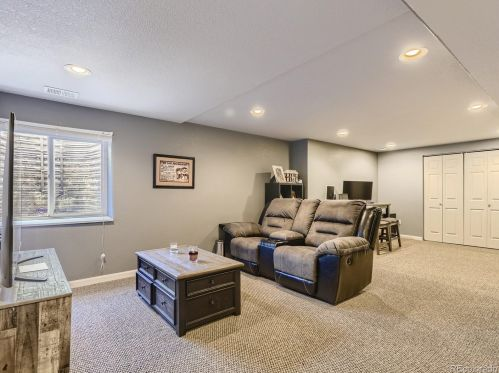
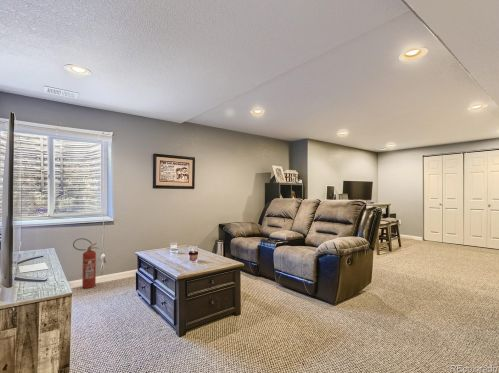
+ fire extinguisher [72,237,99,289]
